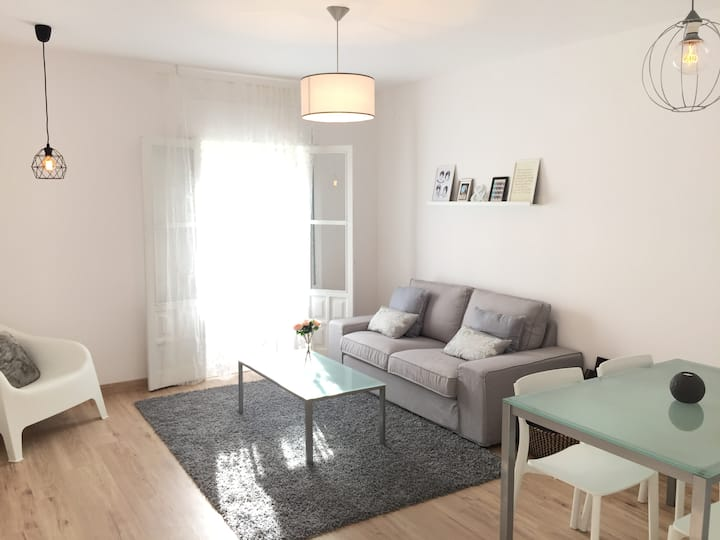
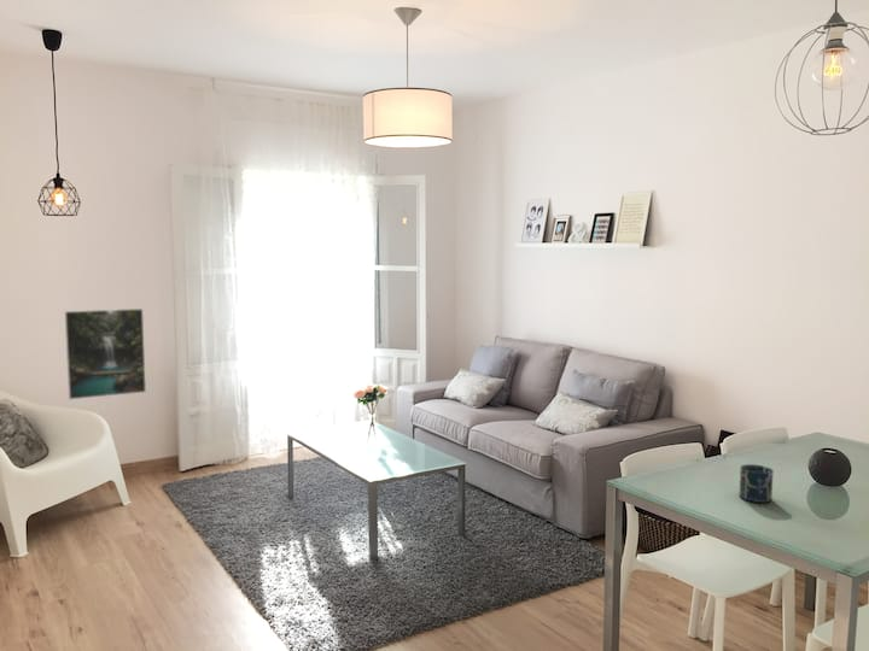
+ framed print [64,307,147,400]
+ cup [739,463,774,504]
